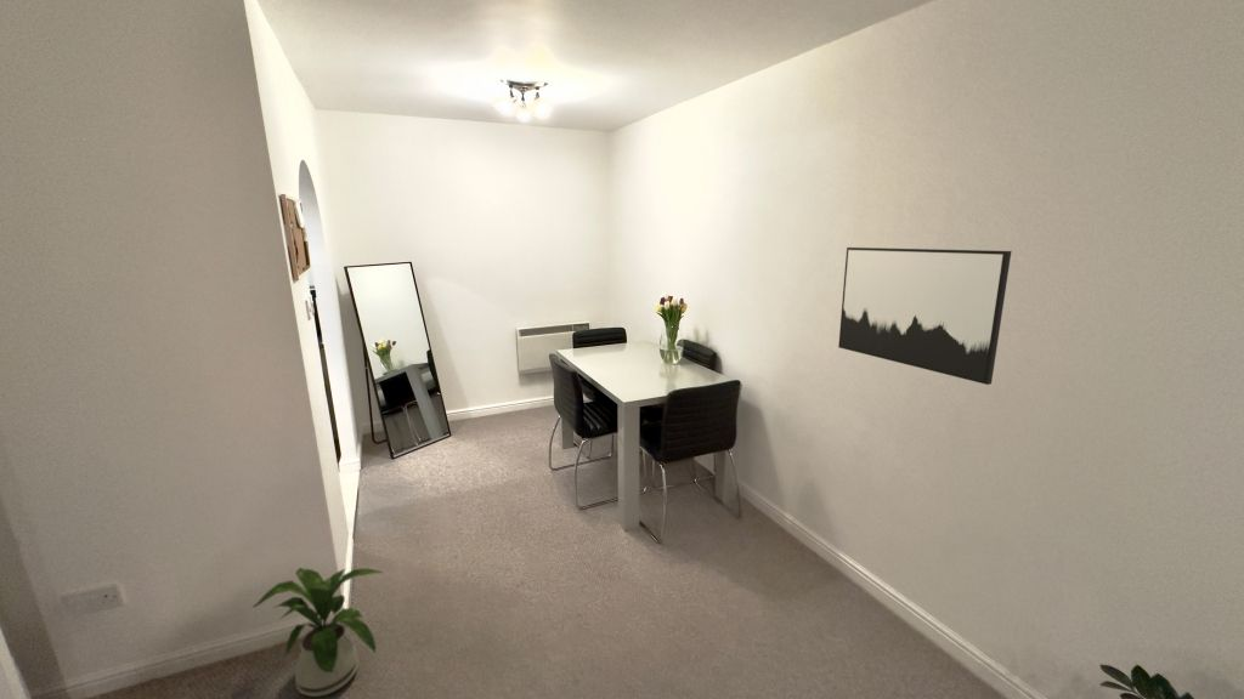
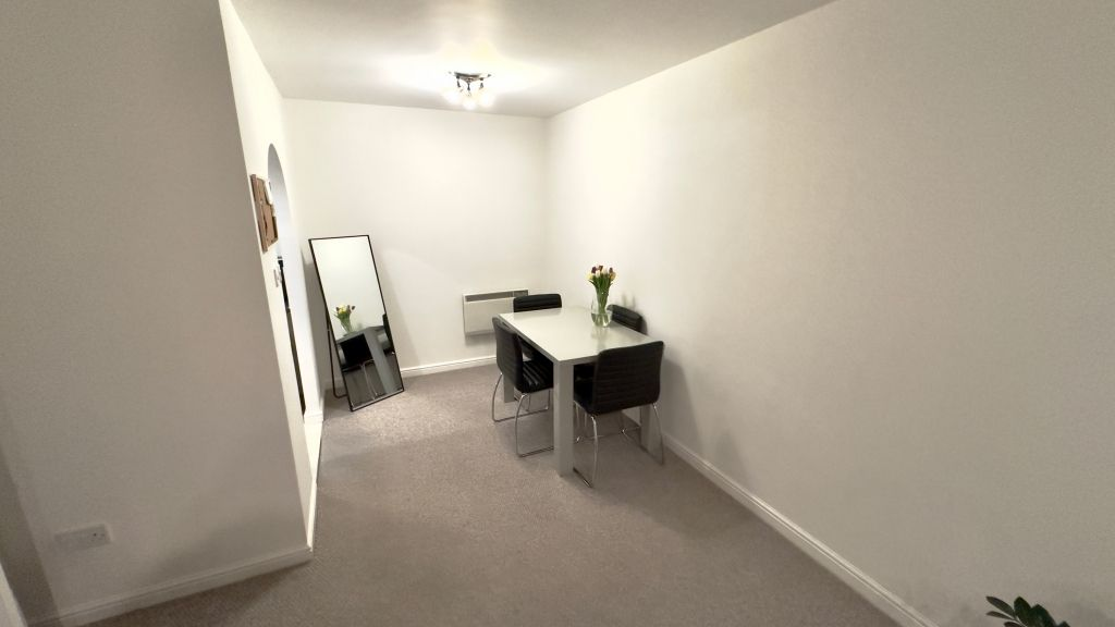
- house plant [251,567,383,698]
- wall art [837,246,1012,386]
